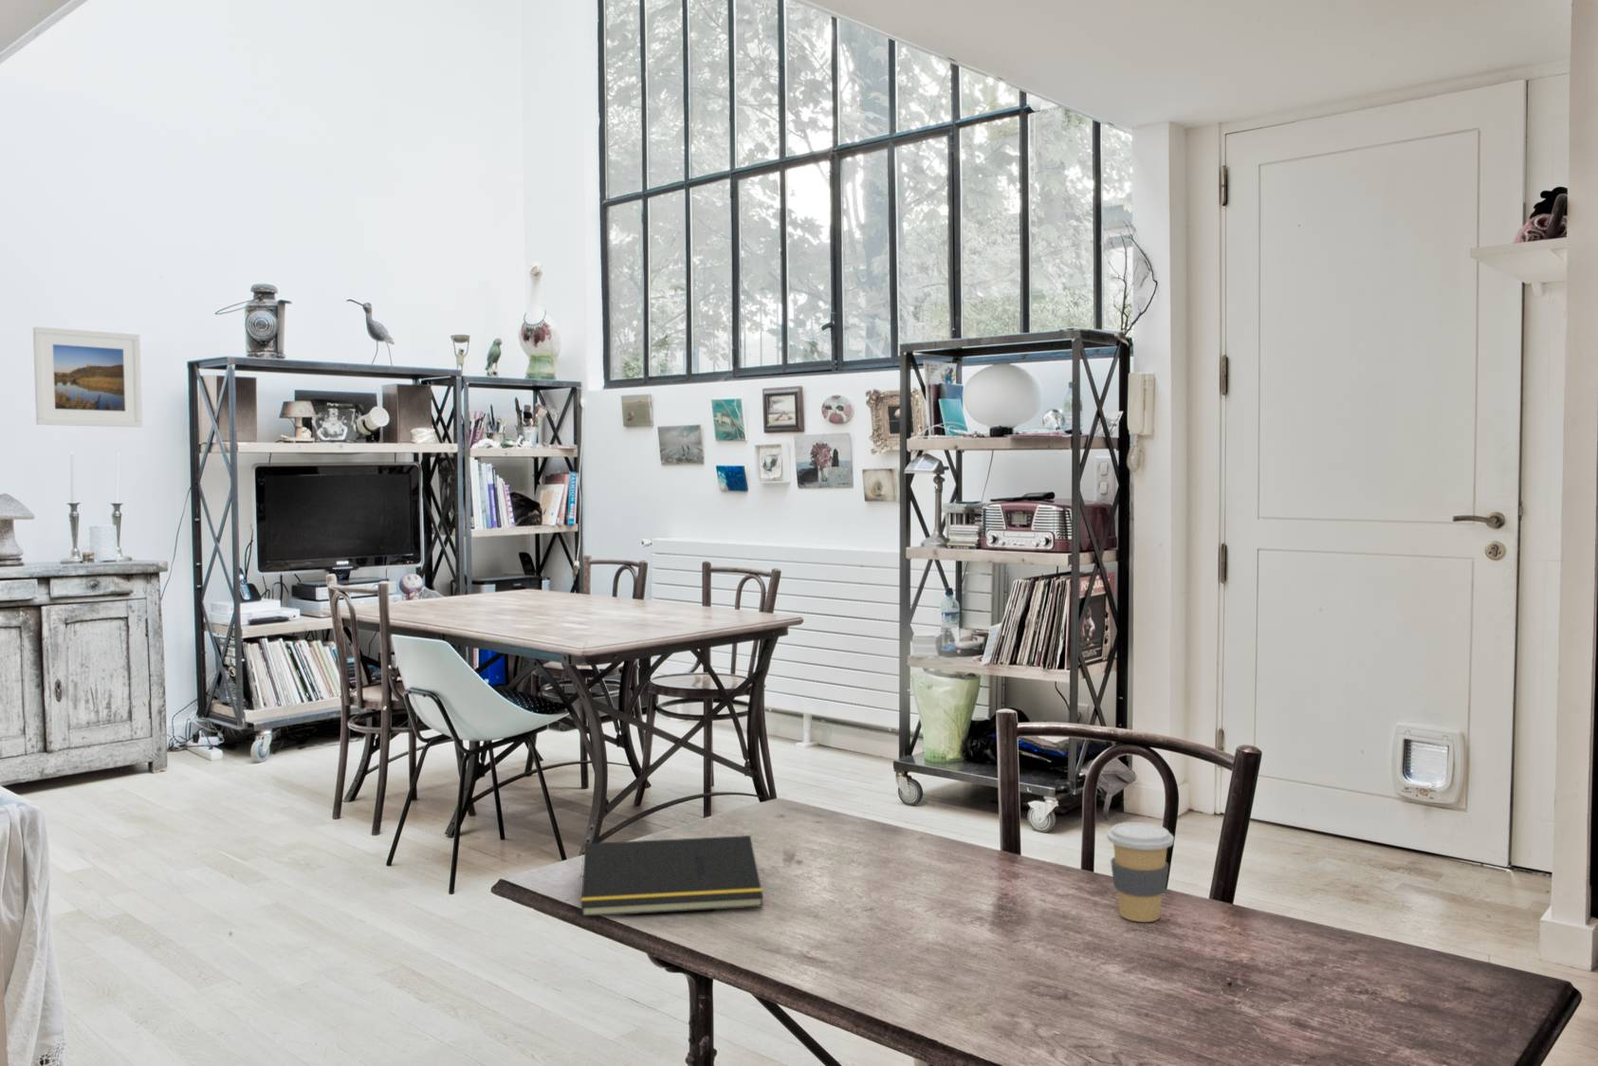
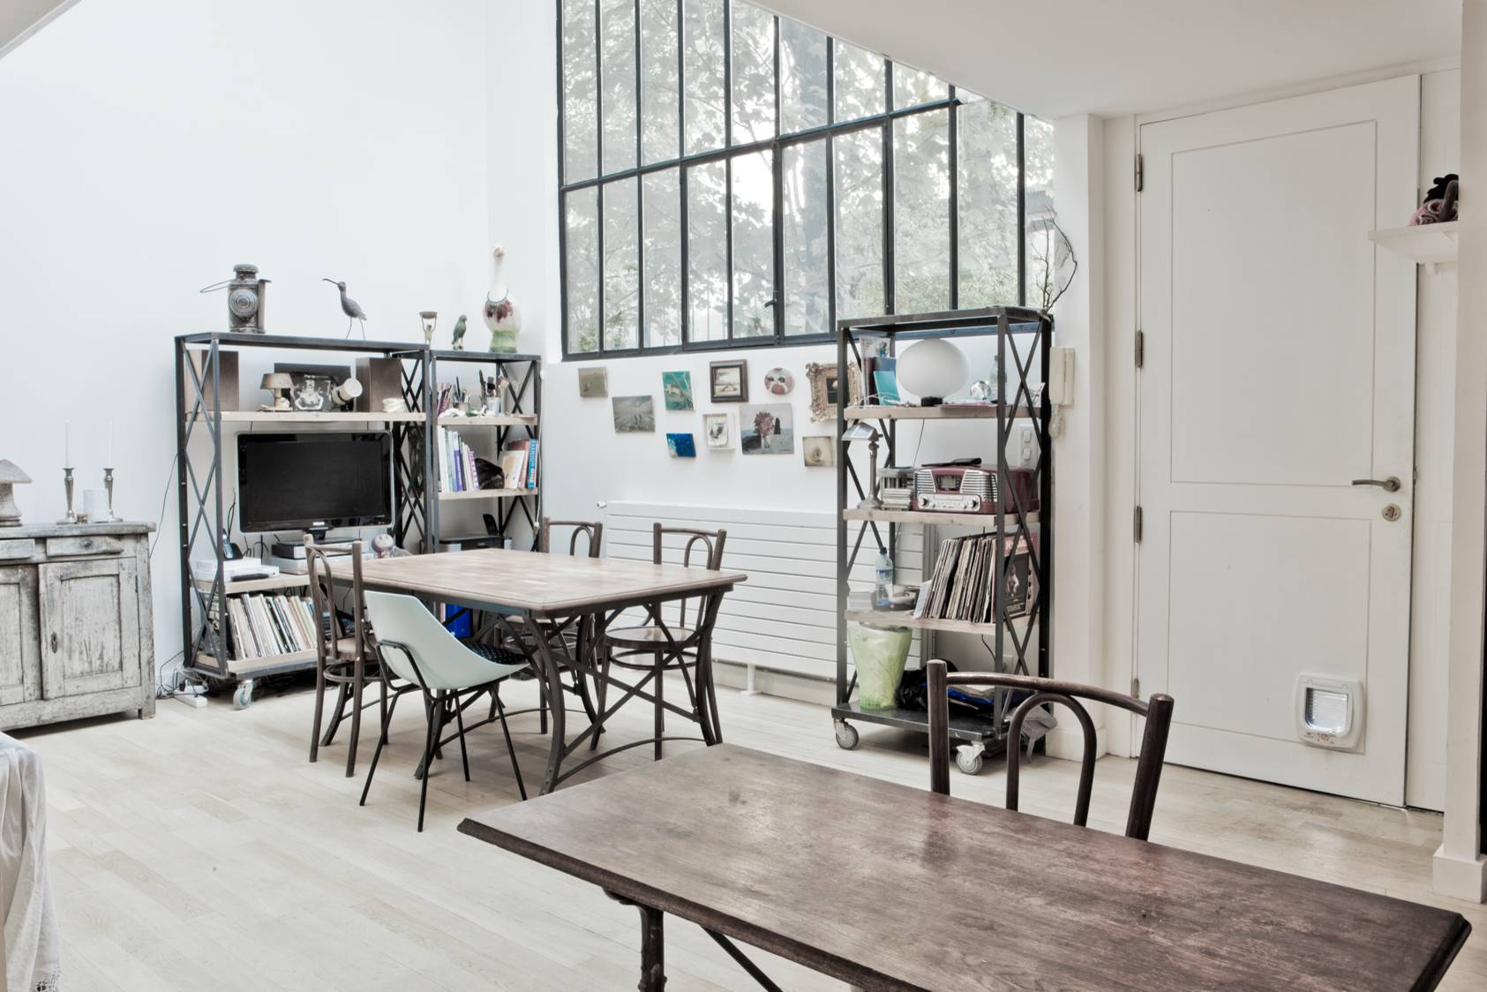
- coffee cup [1105,821,1176,923]
- notepad [579,834,764,918]
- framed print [32,326,143,428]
